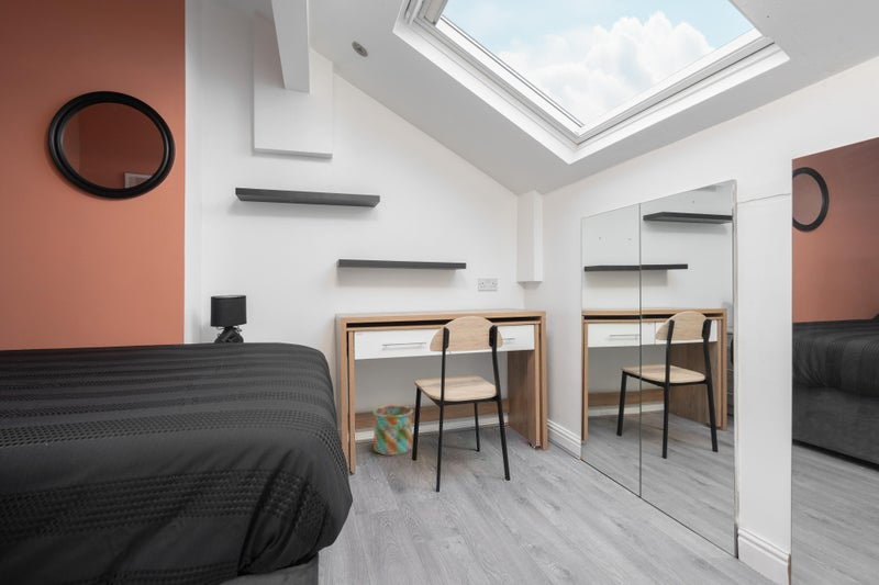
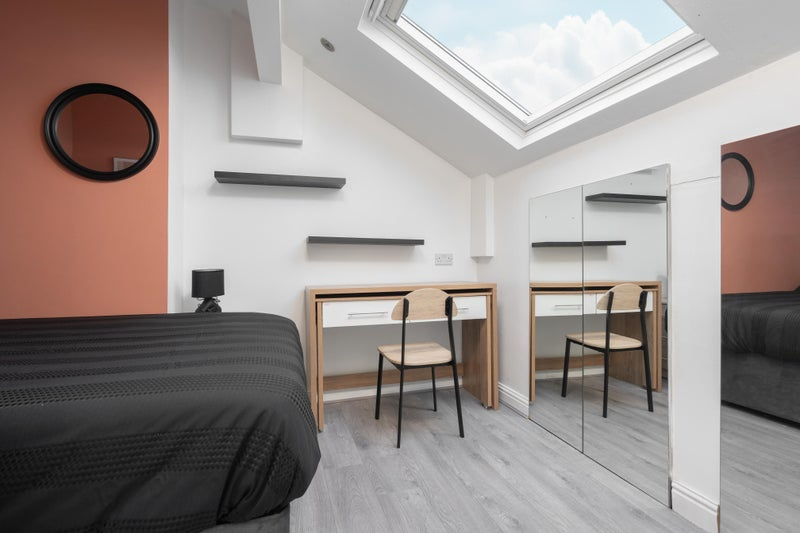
- bucket [371,404,414,457]
